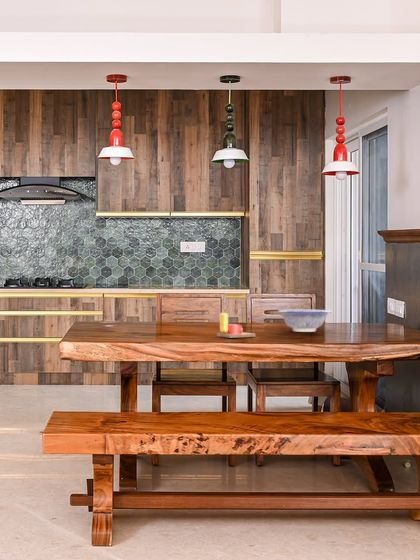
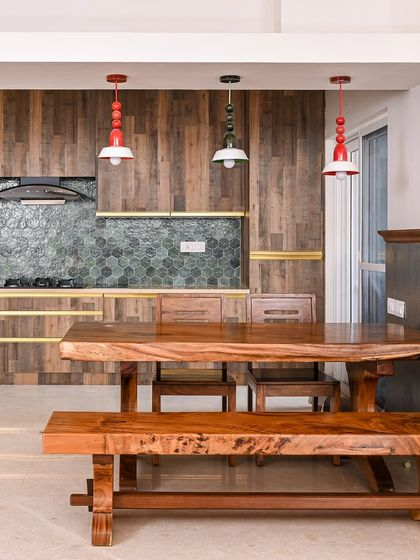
- candle [216,312,256,339]
- decorative bowl [276,309,333,333]
